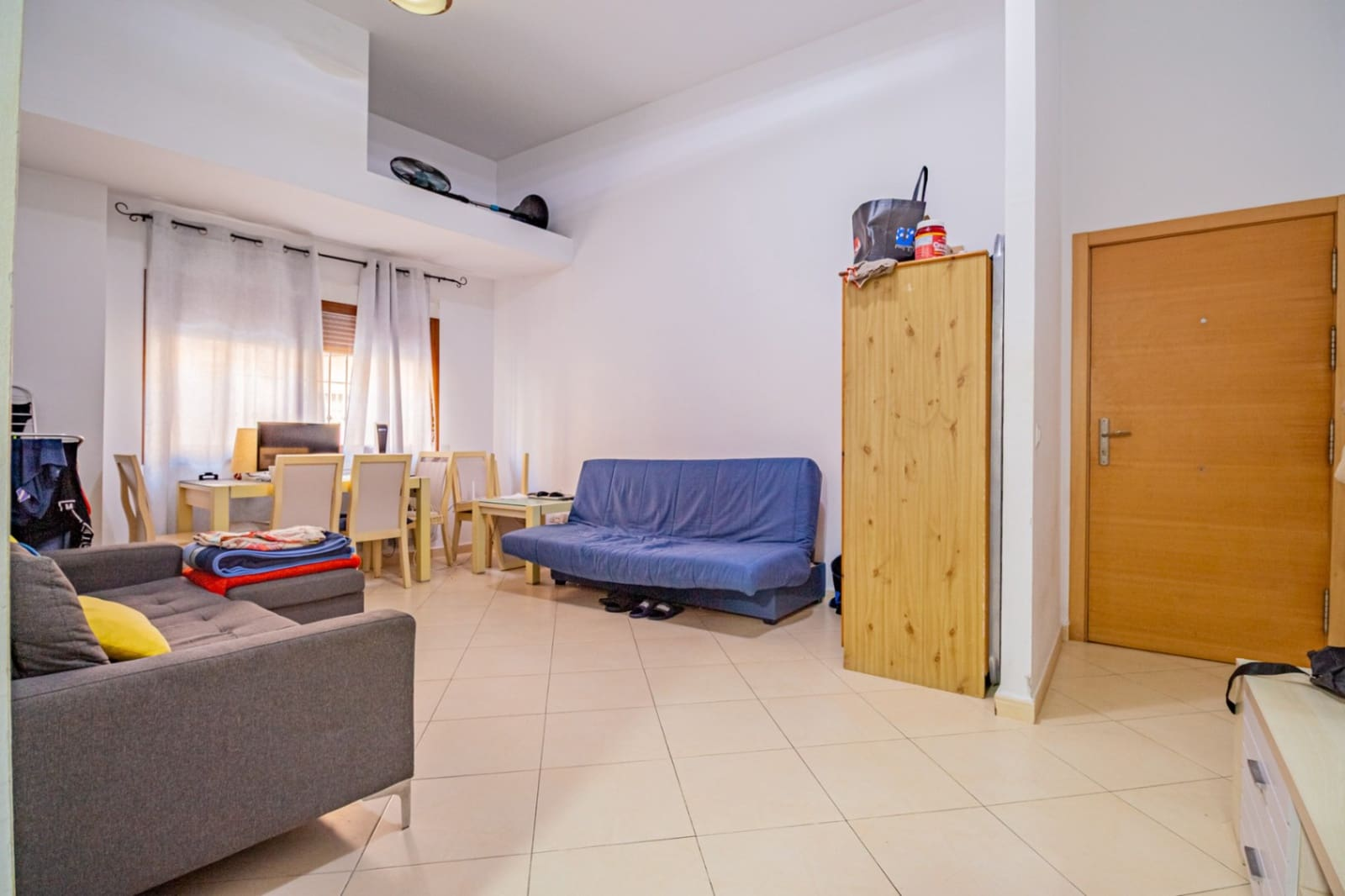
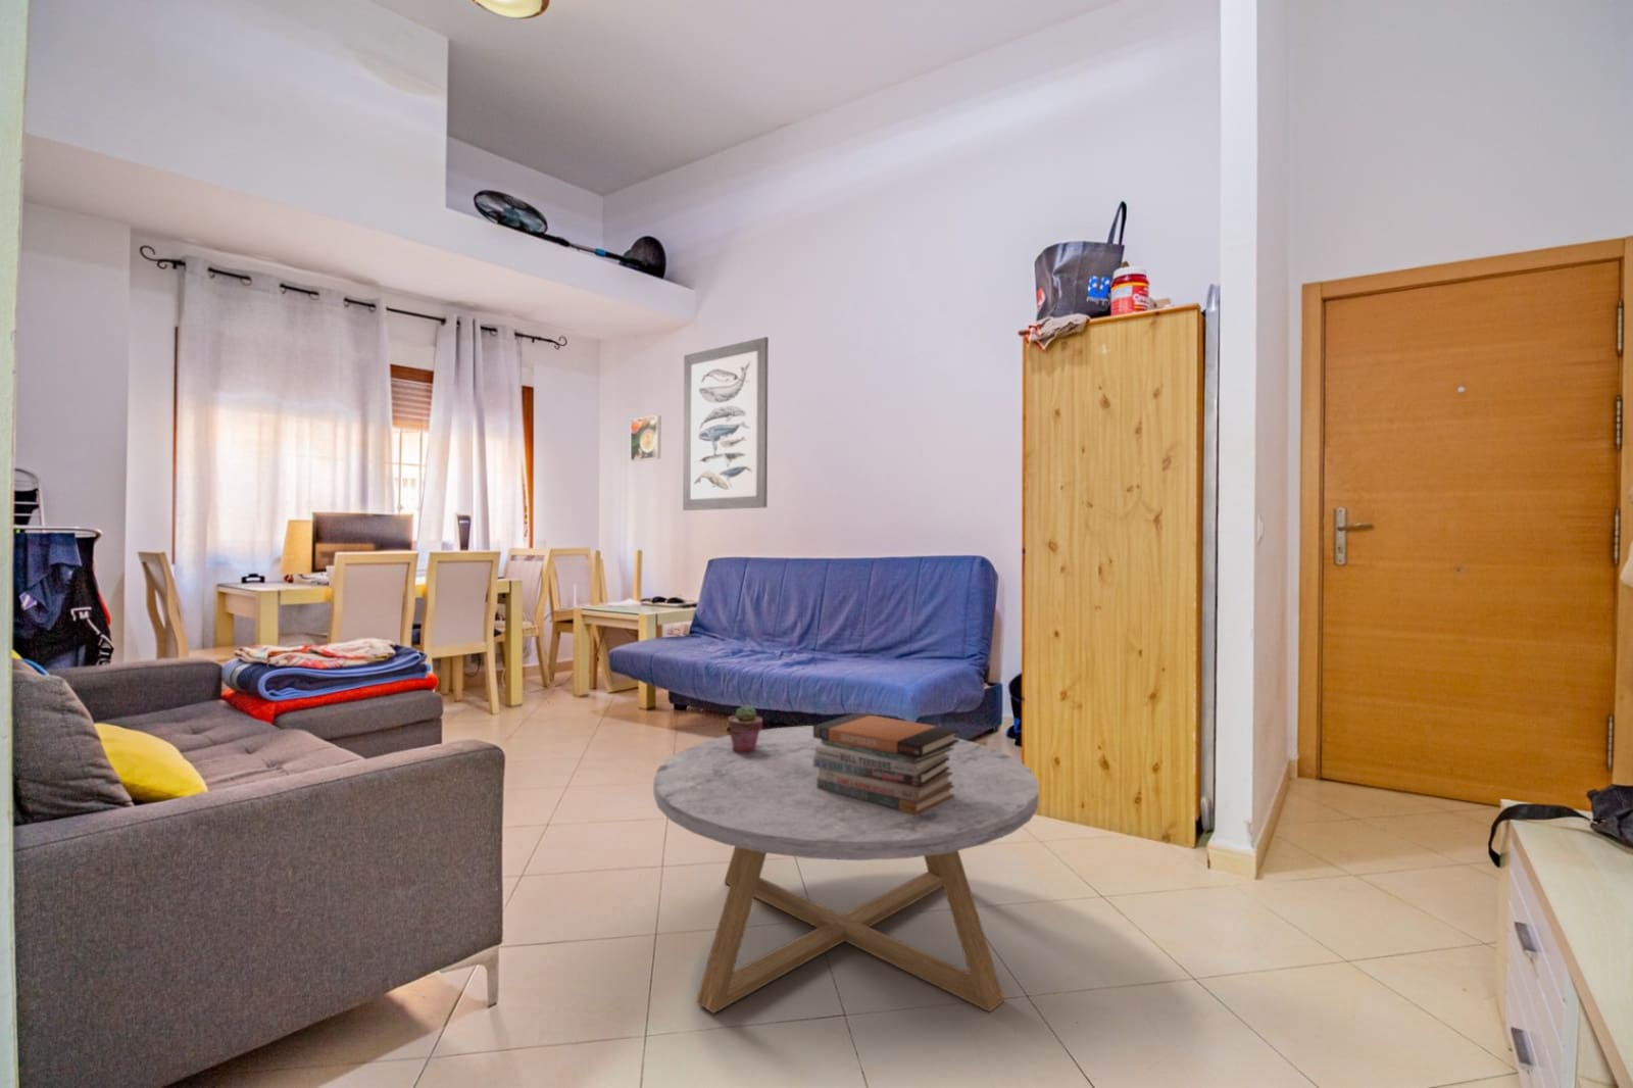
+ coffee table [652,725,1039,1014]
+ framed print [630,414,662,463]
+ wall art [682,336,770,511]
+ potted succulent [727,704,764,753]
+ book stack [813,712,960,816]
